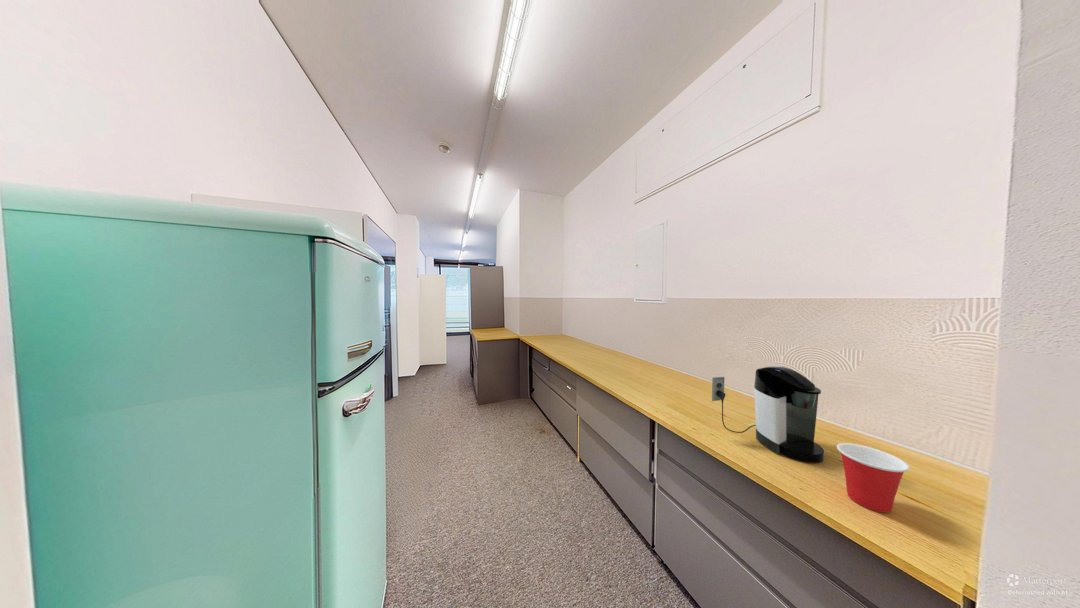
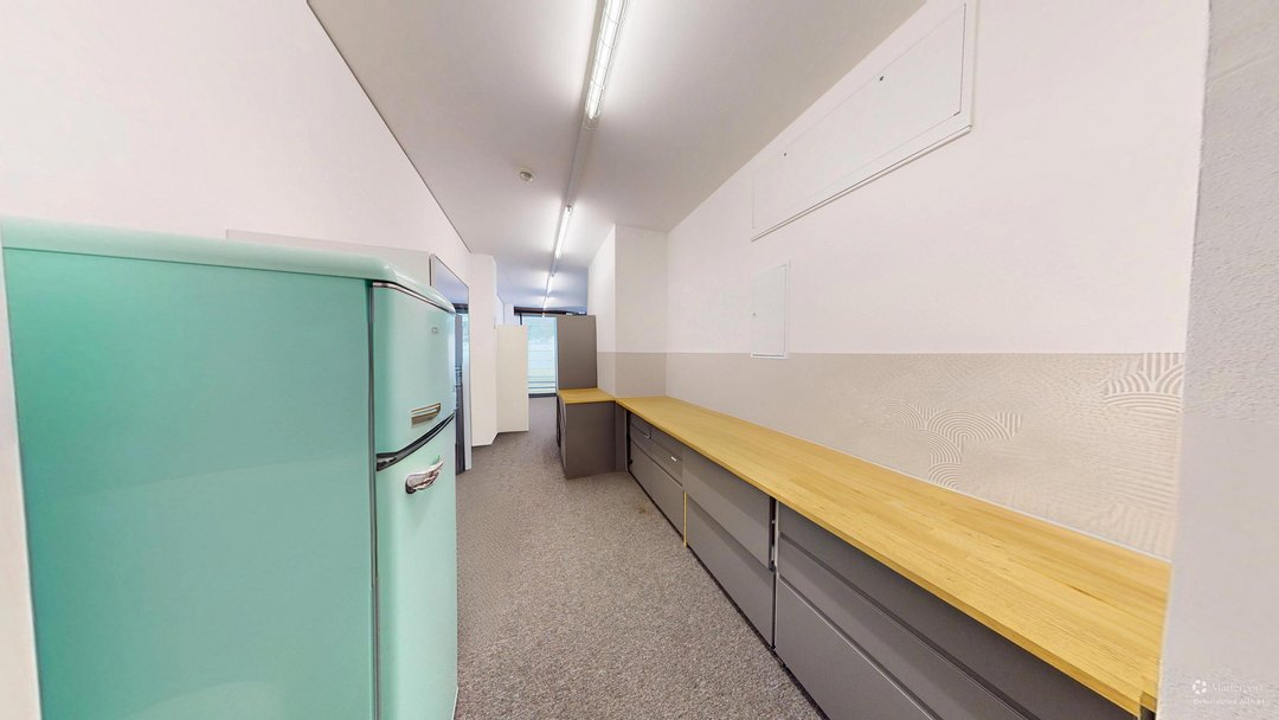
- cup [836,442,911,514]
- coffee maker [711,366,825,464]
